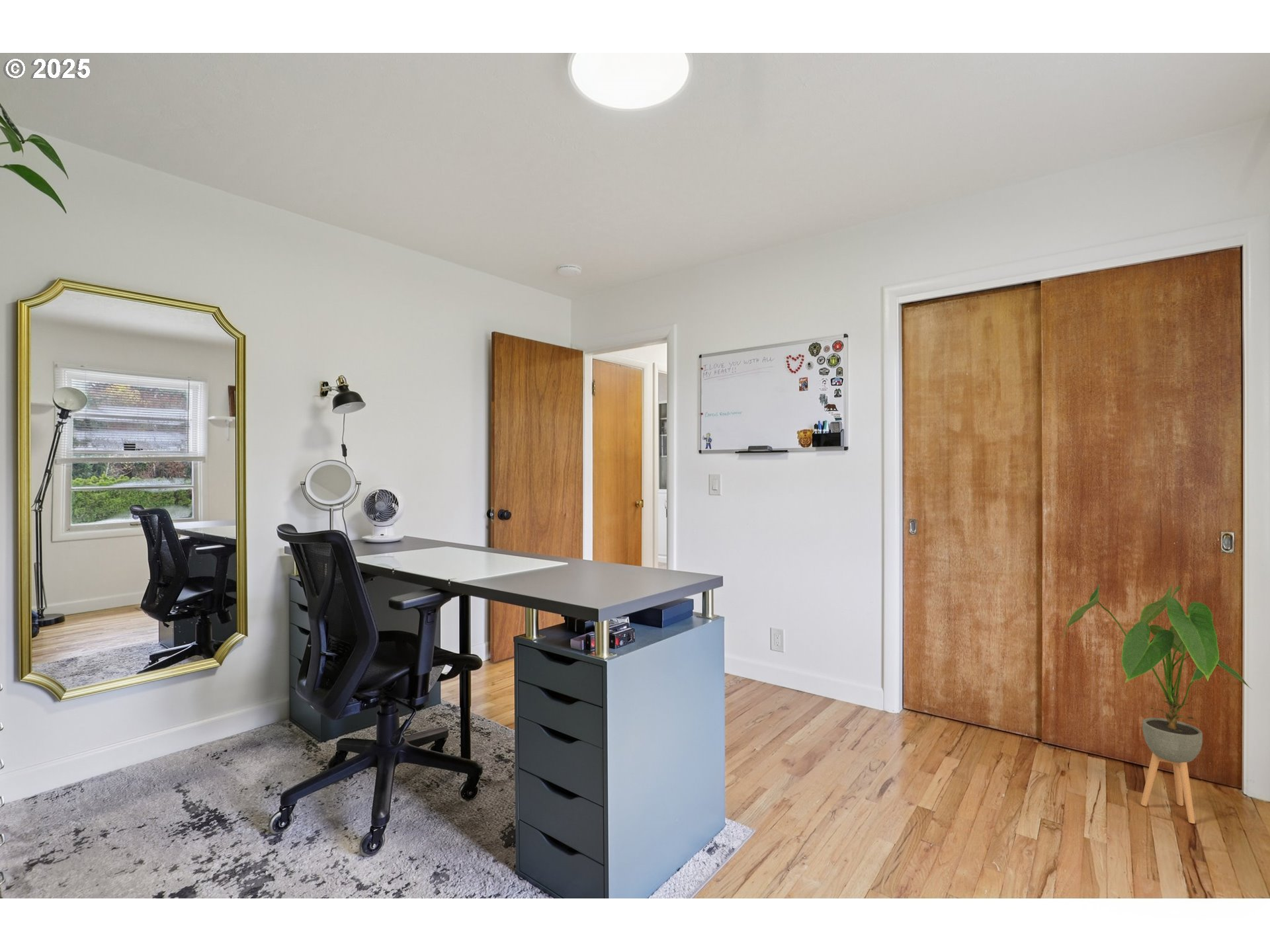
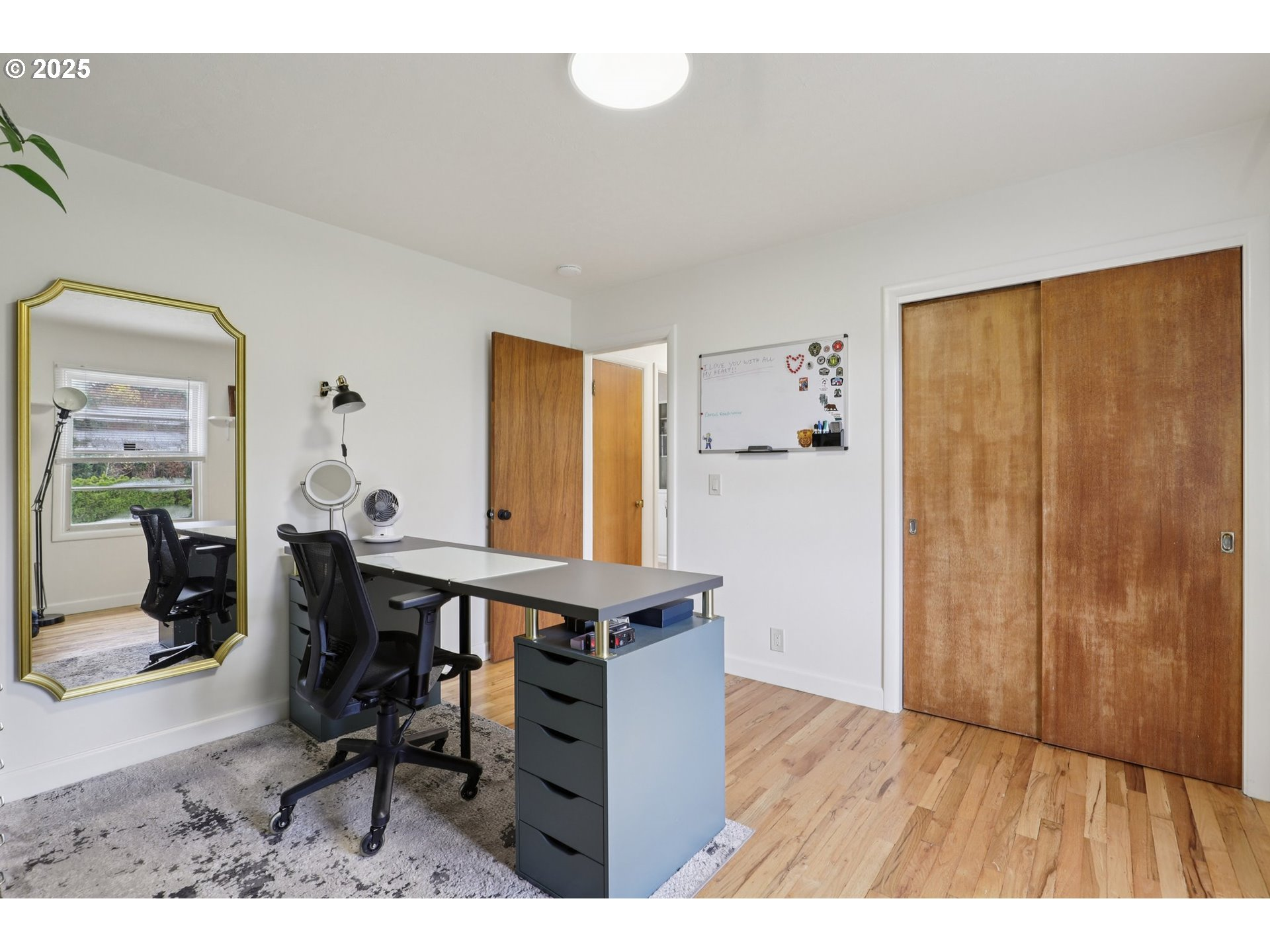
- house plant [1062,583,1253,824]
